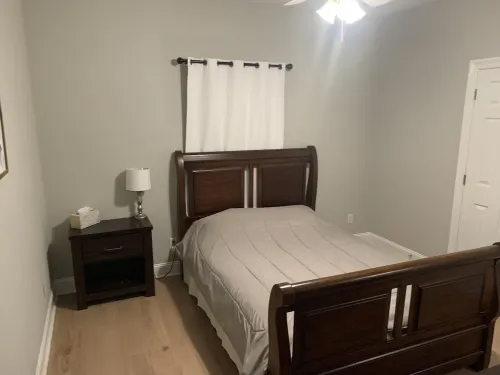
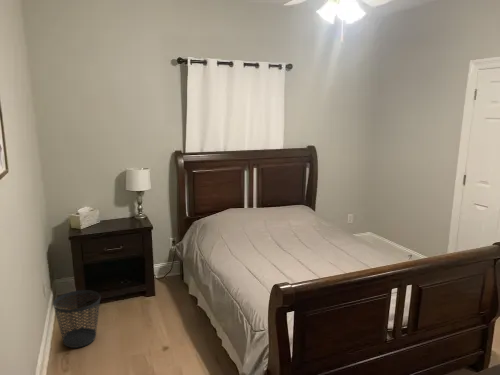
+ wastebasket [52,289,102,349]
